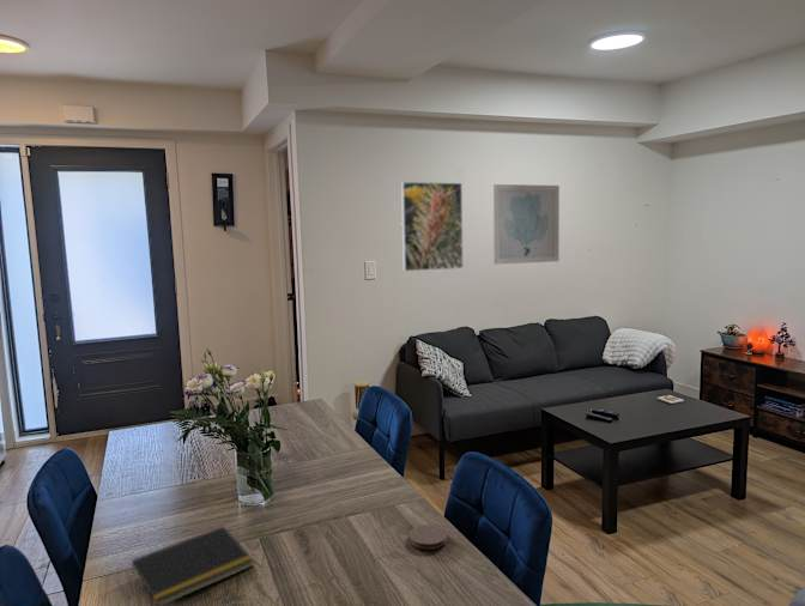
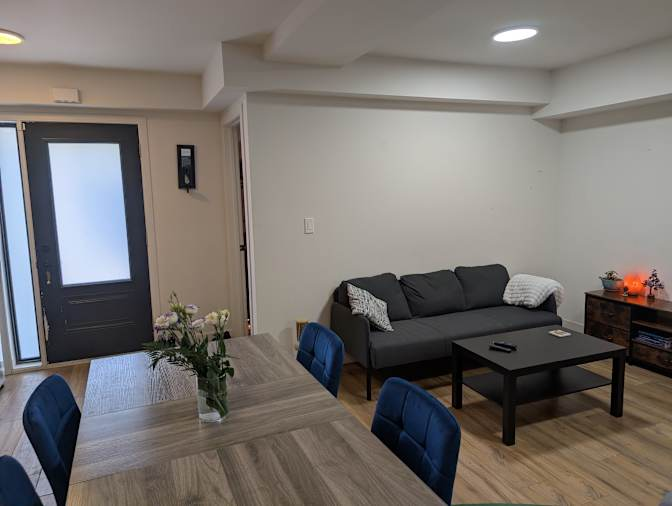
- coaster [408,523,448,551]
- wall art [492,183,561,266]
- notepad [129,525,255,606]
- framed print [400,181,465,272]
